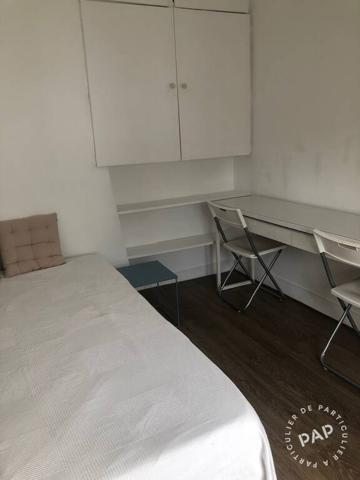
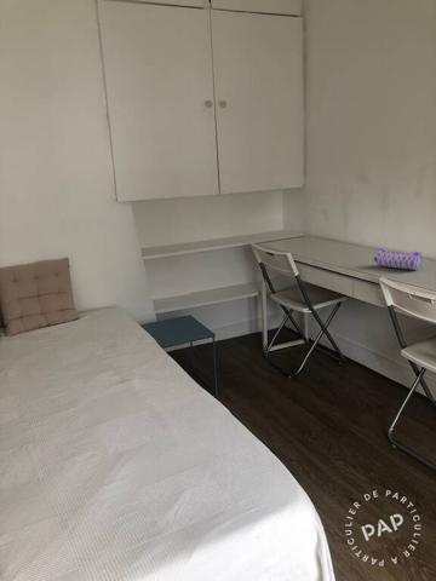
+ pencil case [373,247,423,271]
